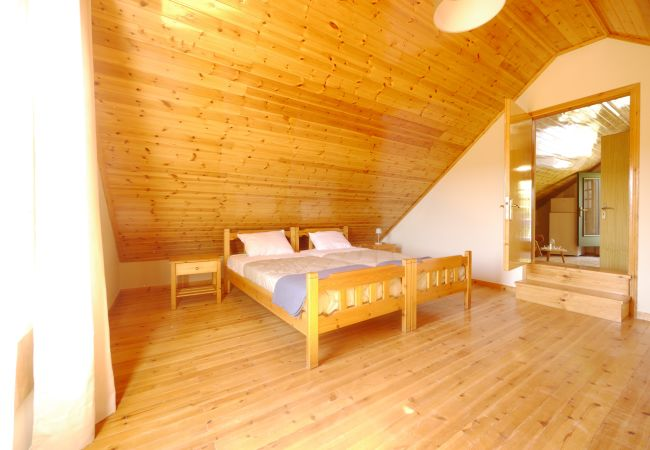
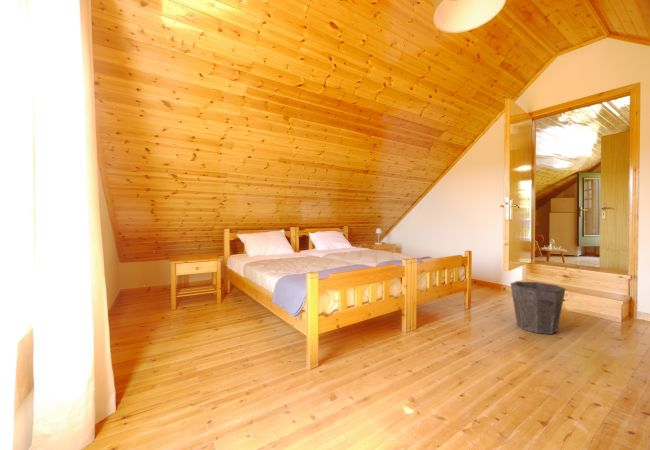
+ waste bin [509,280,566,335]
